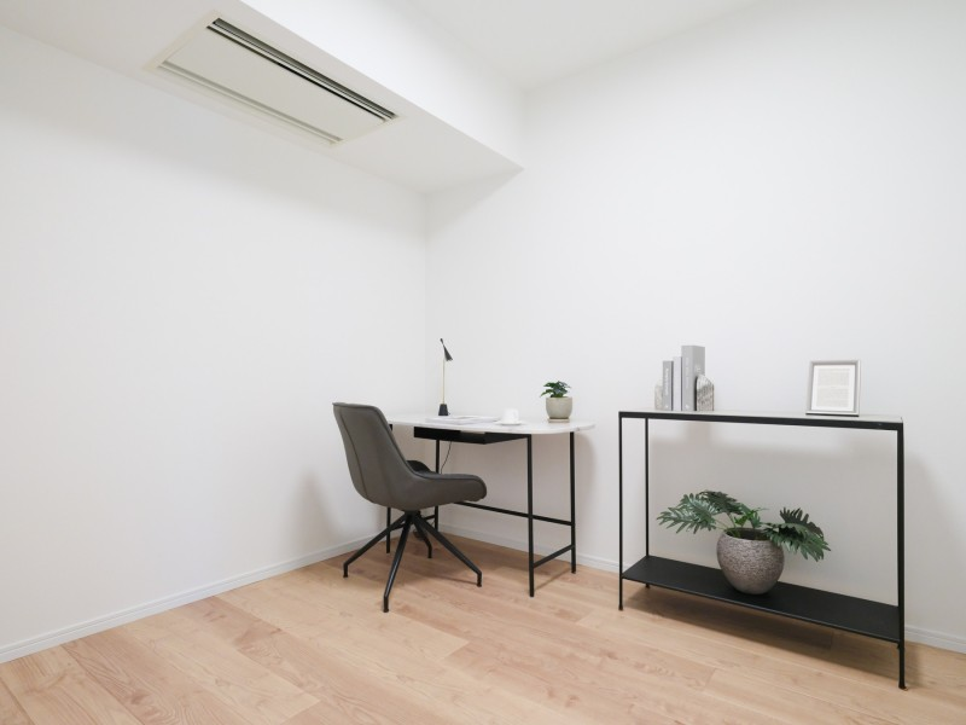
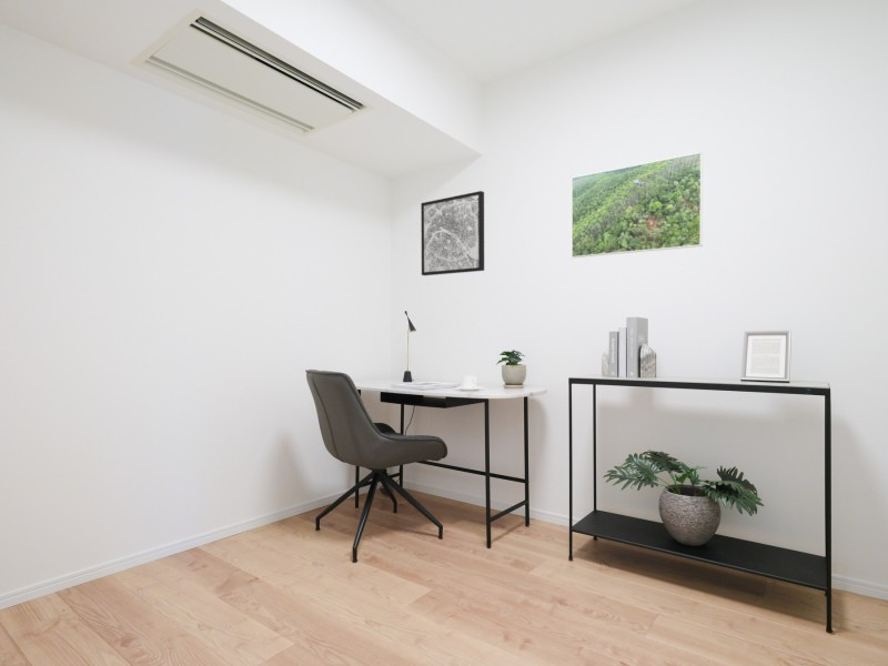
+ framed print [571,151,704,259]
+ wall art [420,190,485,276]
